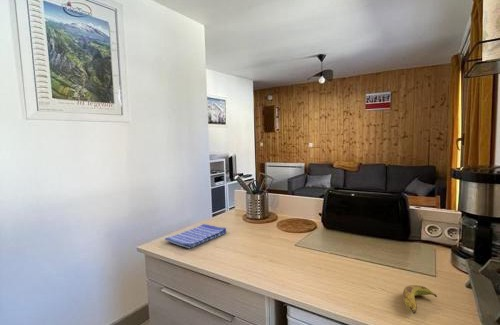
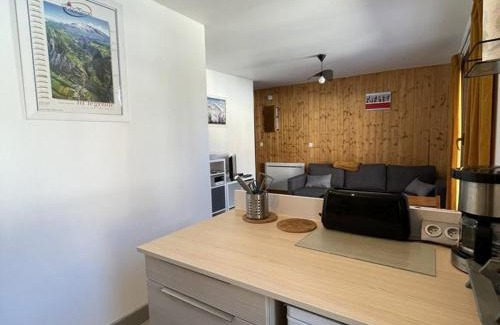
- banana [402,284,438,315]
- dish towel [164,223,228,249]
